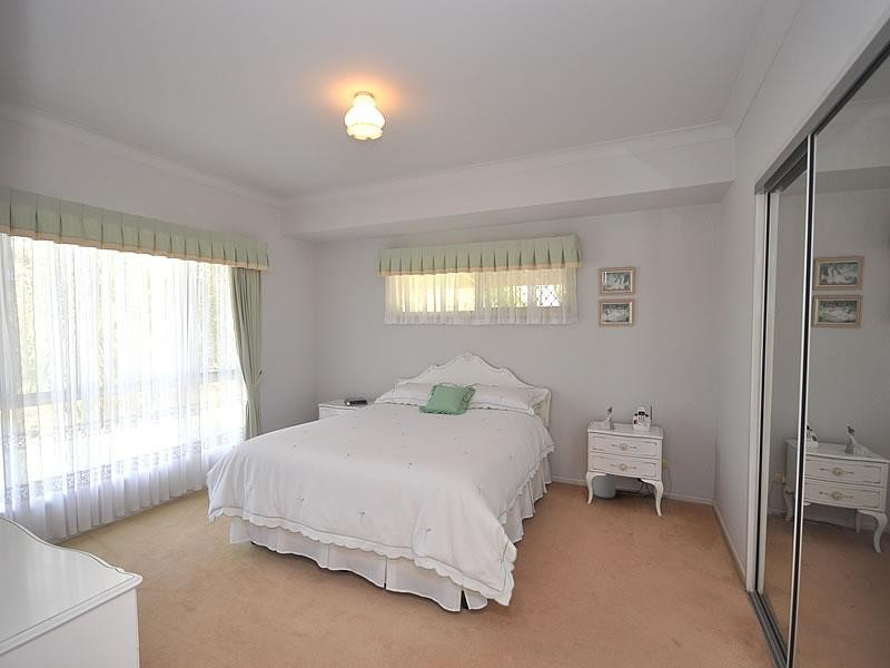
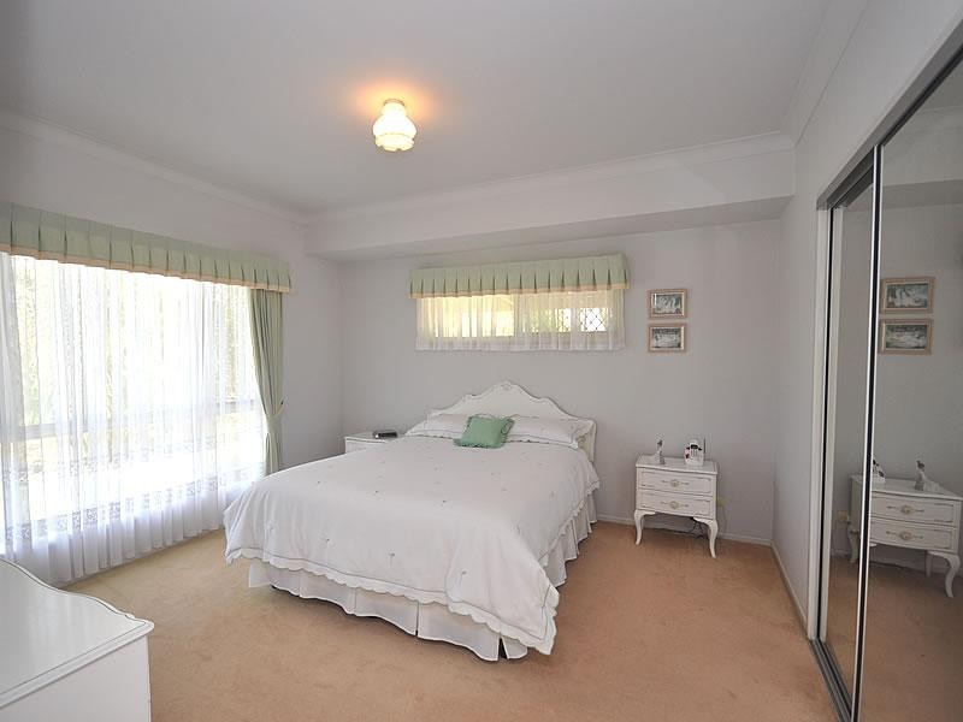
- wastebasket [592,474,619,500]
